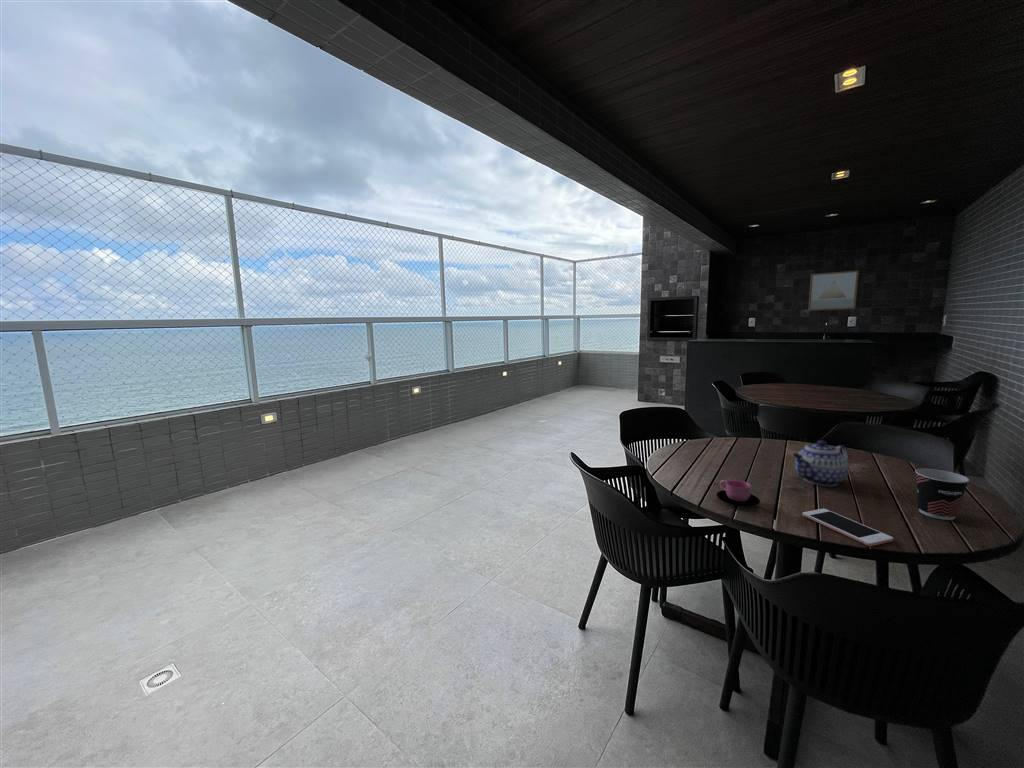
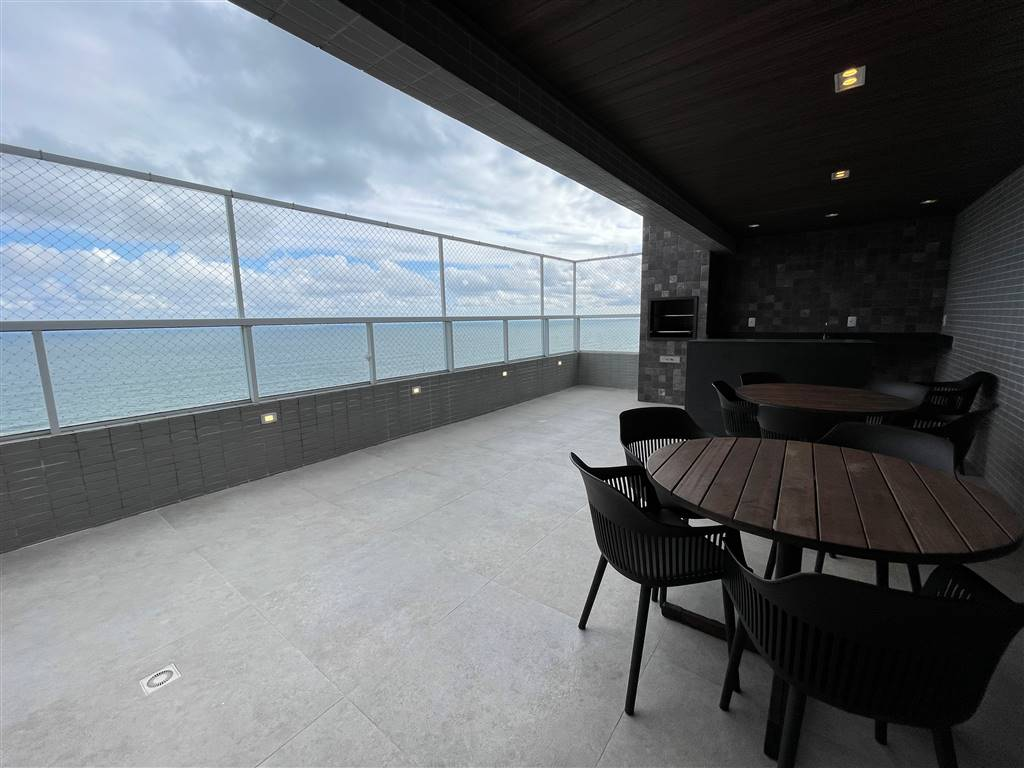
- cell phone [801,508,894,547]
- cup [914,468,970,521]
- wall art [807,270,860,312]
- teapot [792,439,850,487]
- cup [716,479,761,507]
